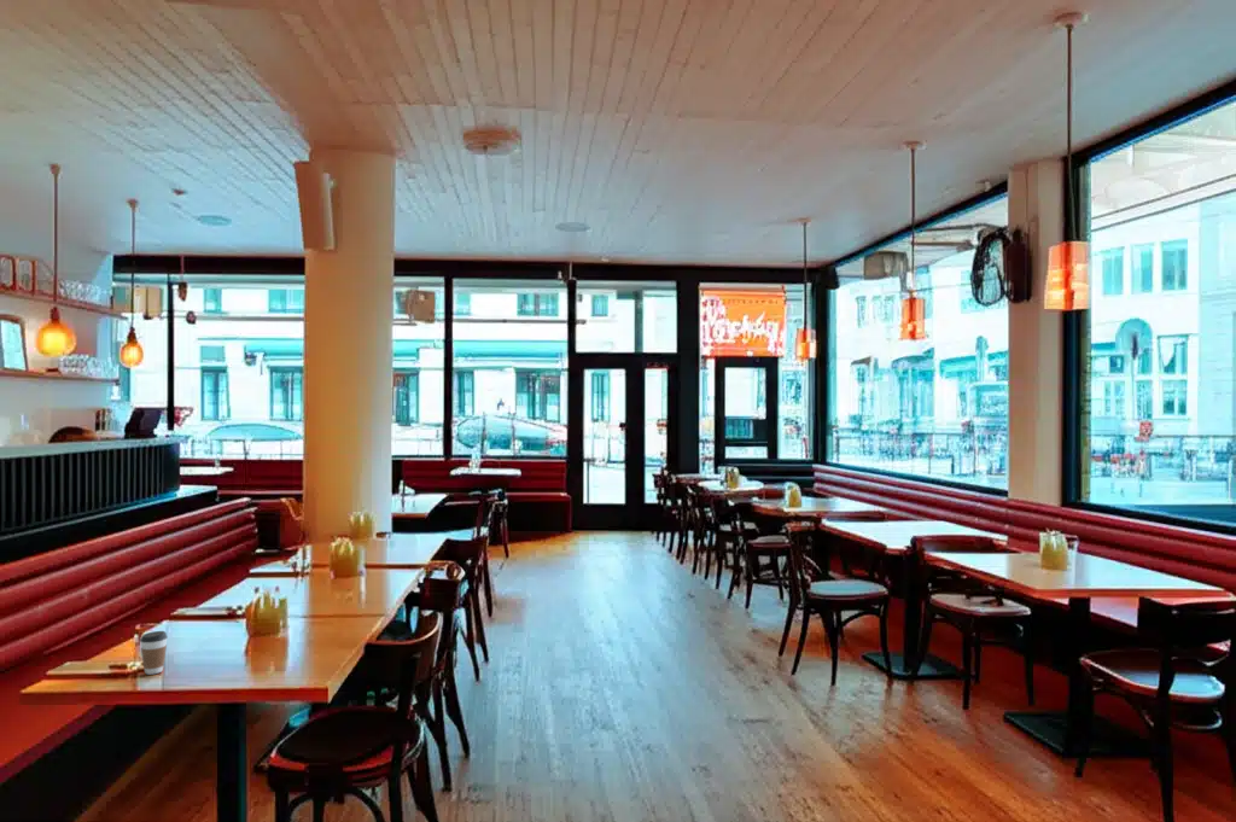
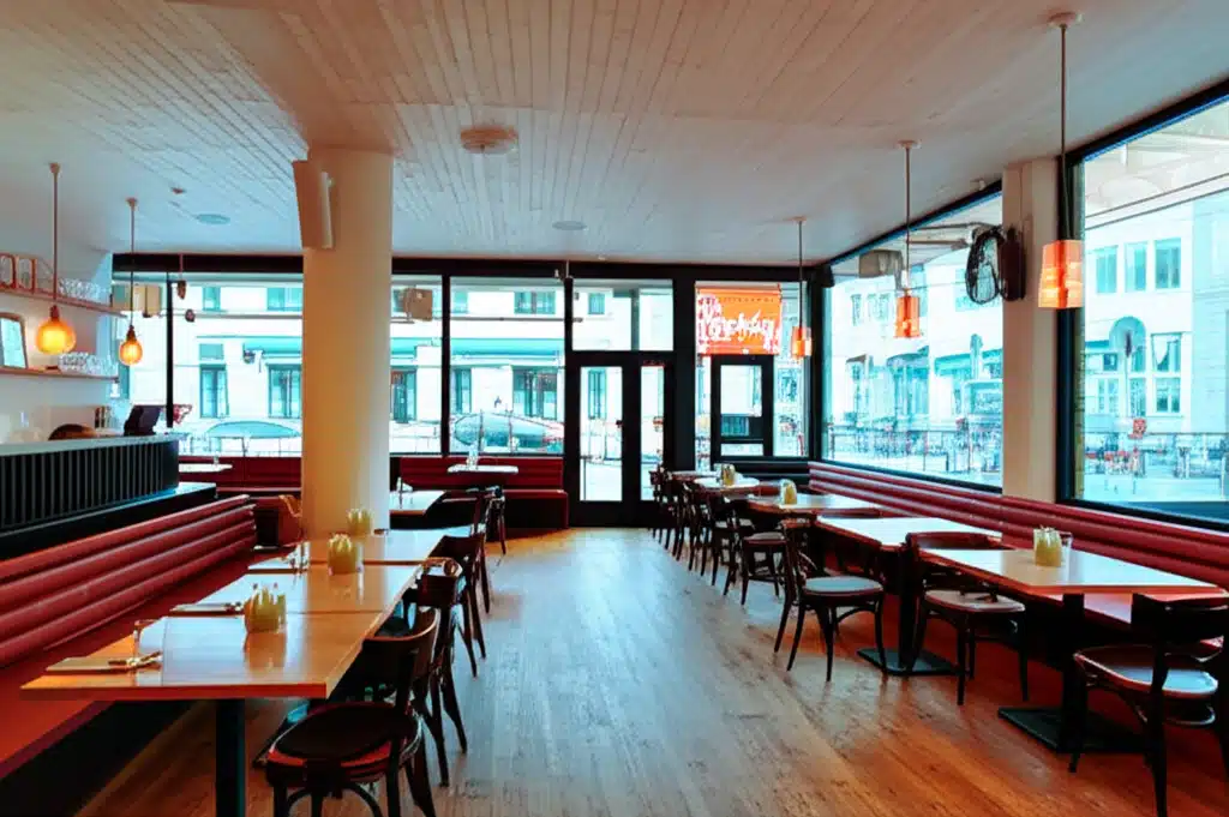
- coffee cup [139,630,169,676]
